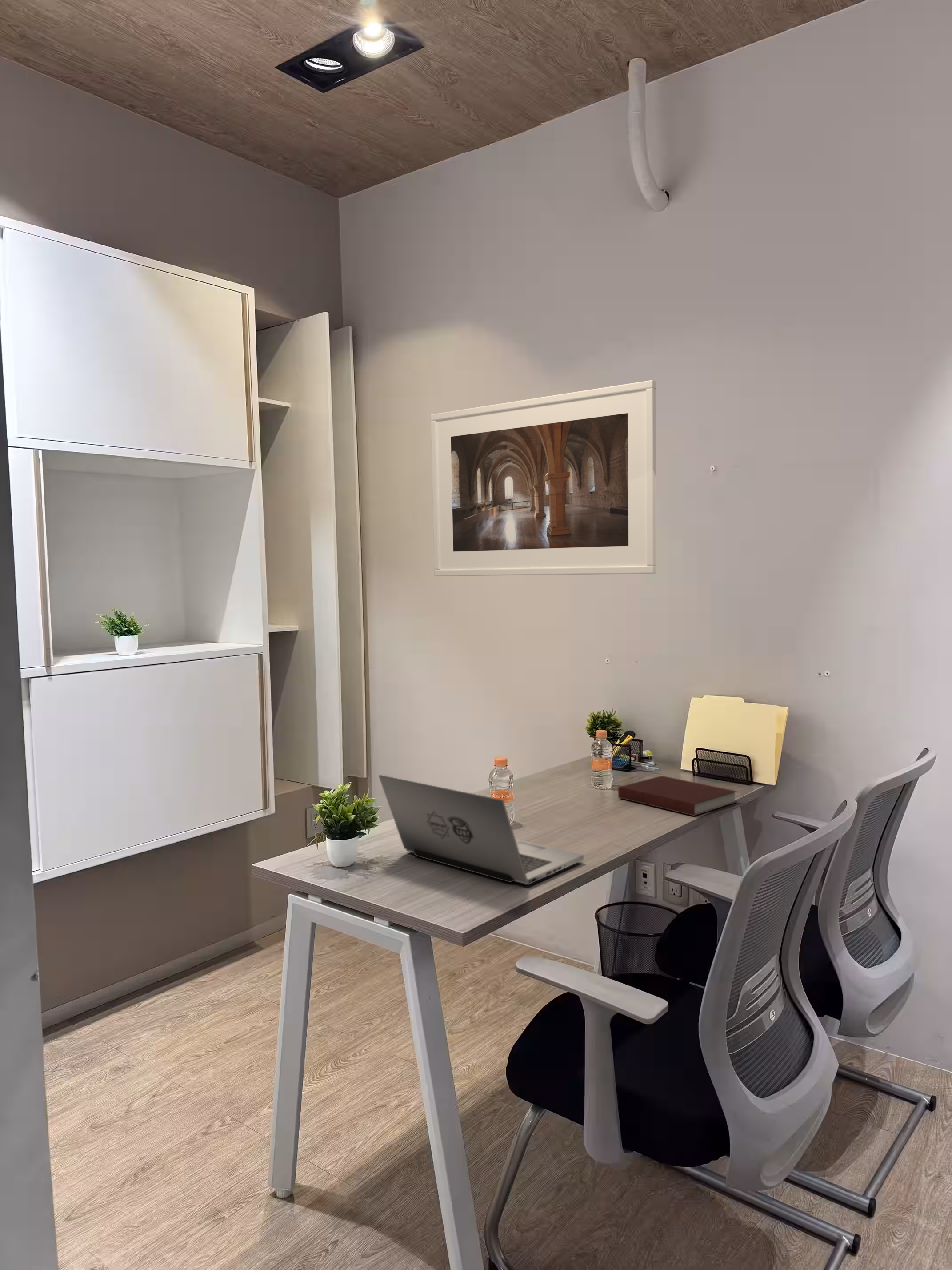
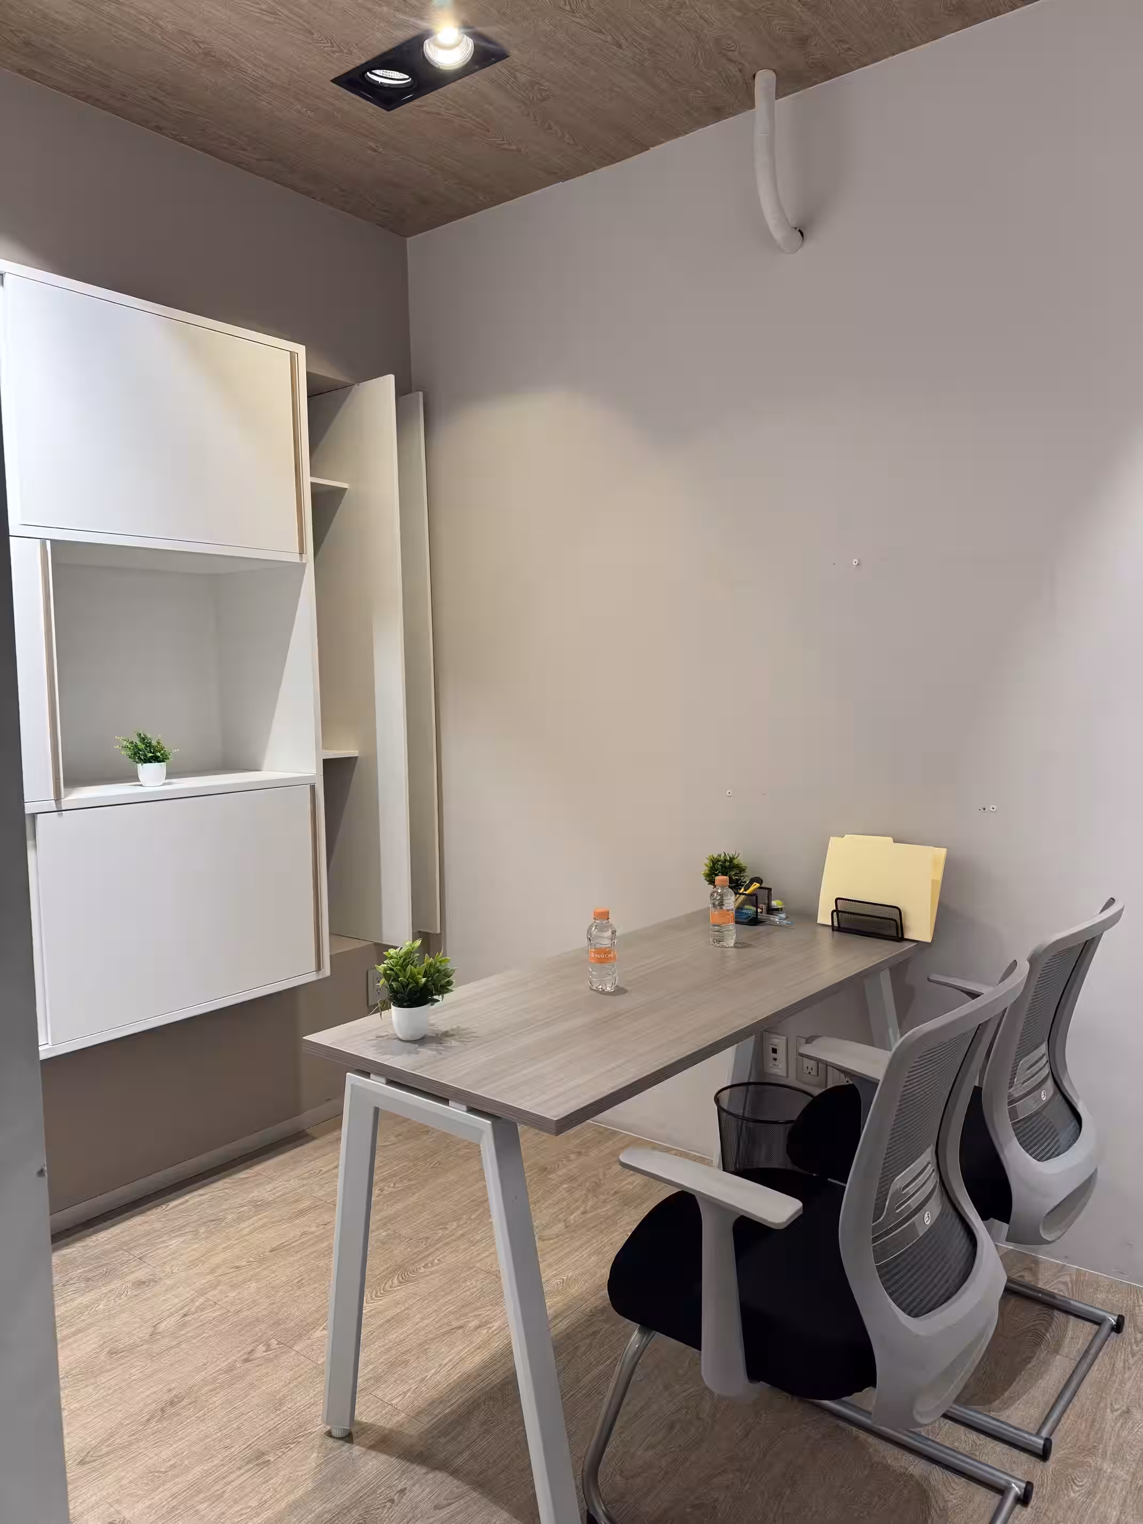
- notebook [617,775,737,816]
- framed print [430,380,657,577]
- laptop [378,775,584,885]
